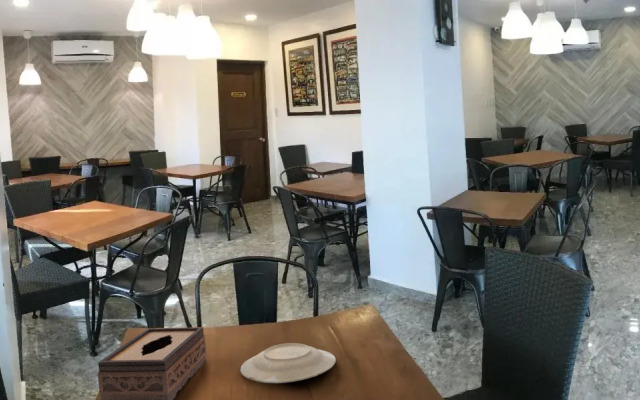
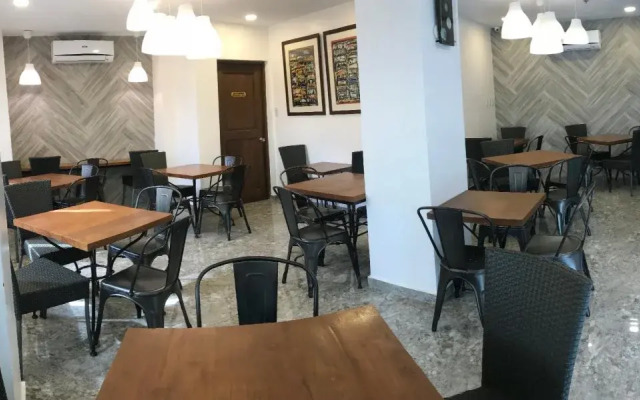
- tissue box [97,326,207,400]
- plate [240,342,337,384]
